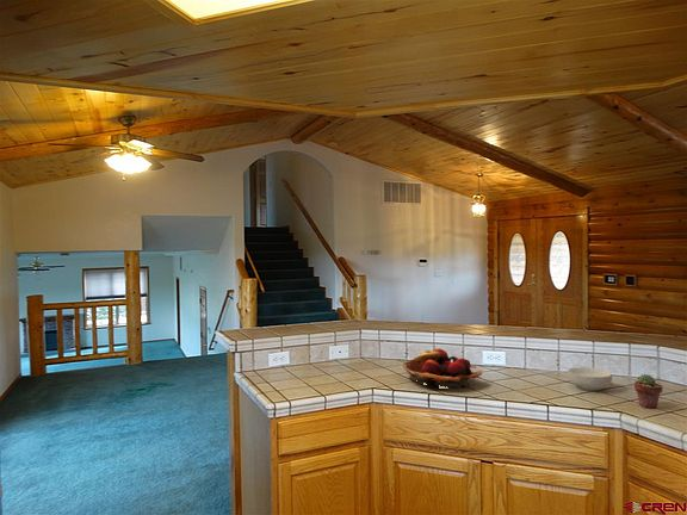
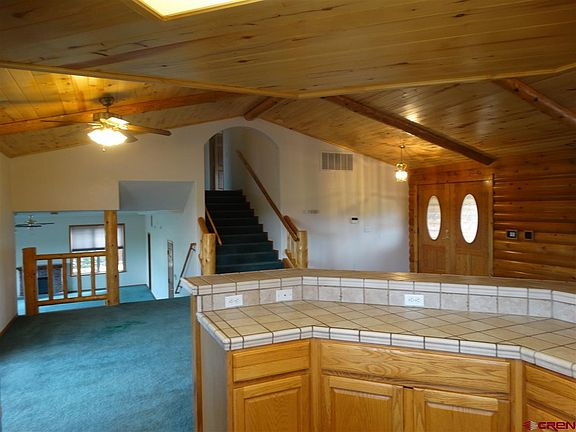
- fruit basket [402,348,483,390]
- cereal bowl [567,366,613,391]
- potted succulent [633,373,663,409]
